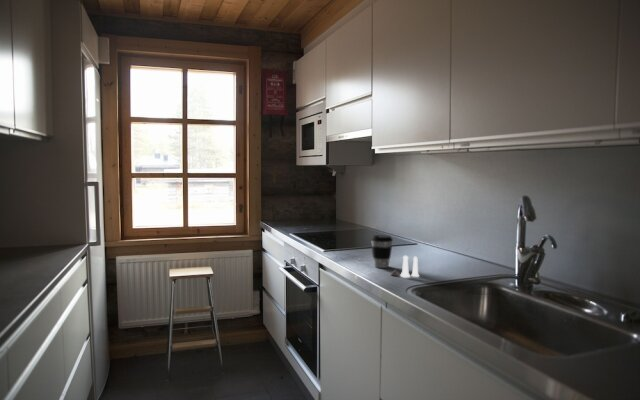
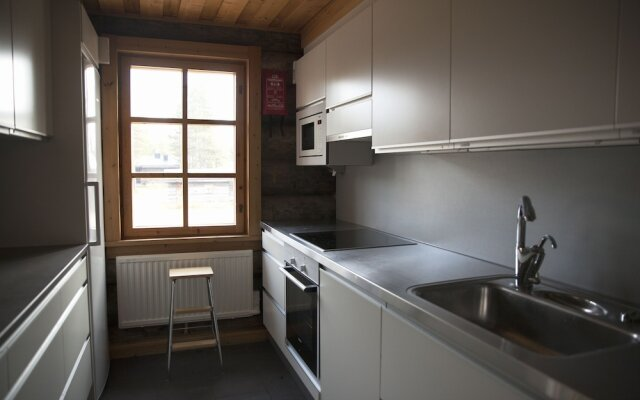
- coffee cup [370,234,394,269]
- salt and pepper shaker set [390,255,420,278]
